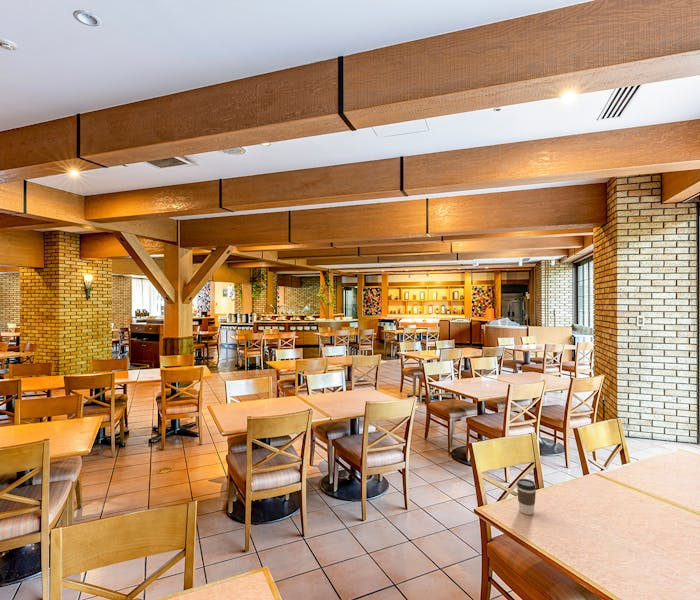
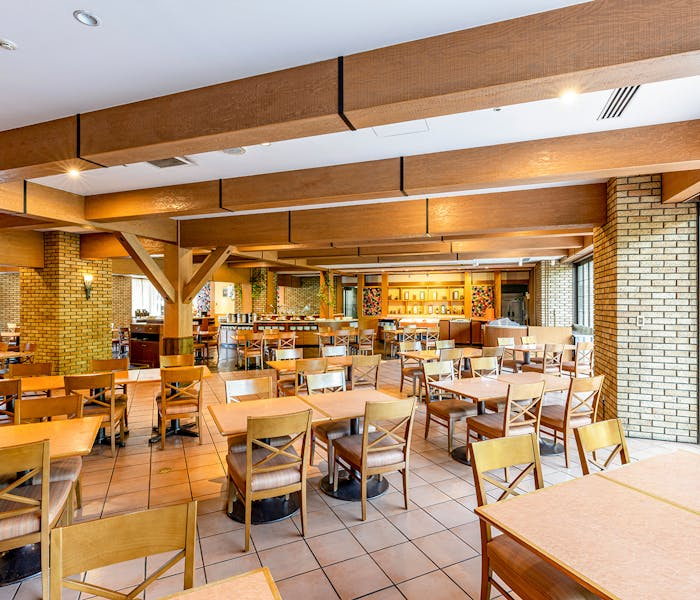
- coffee cup [516,478,537,516]
